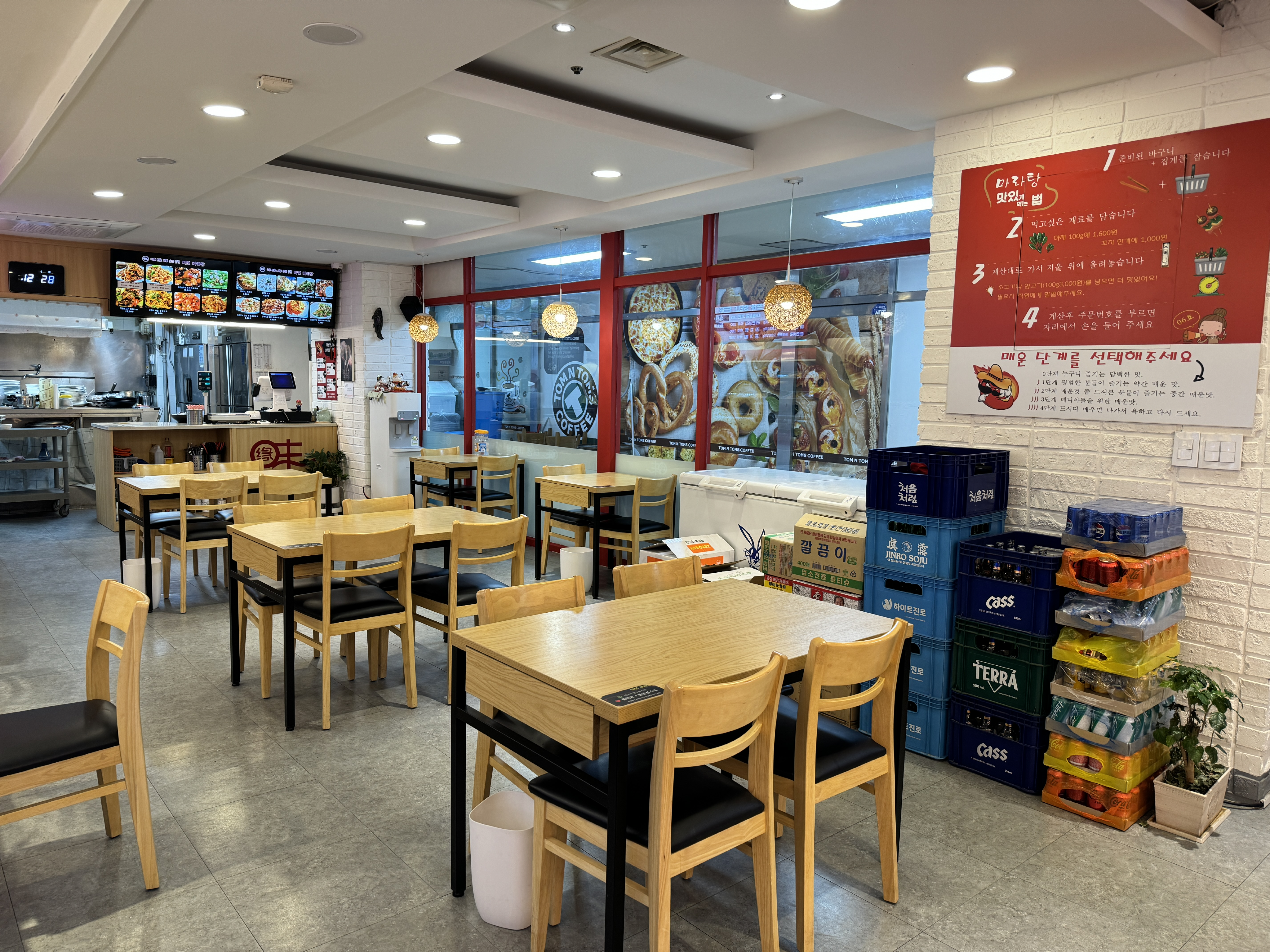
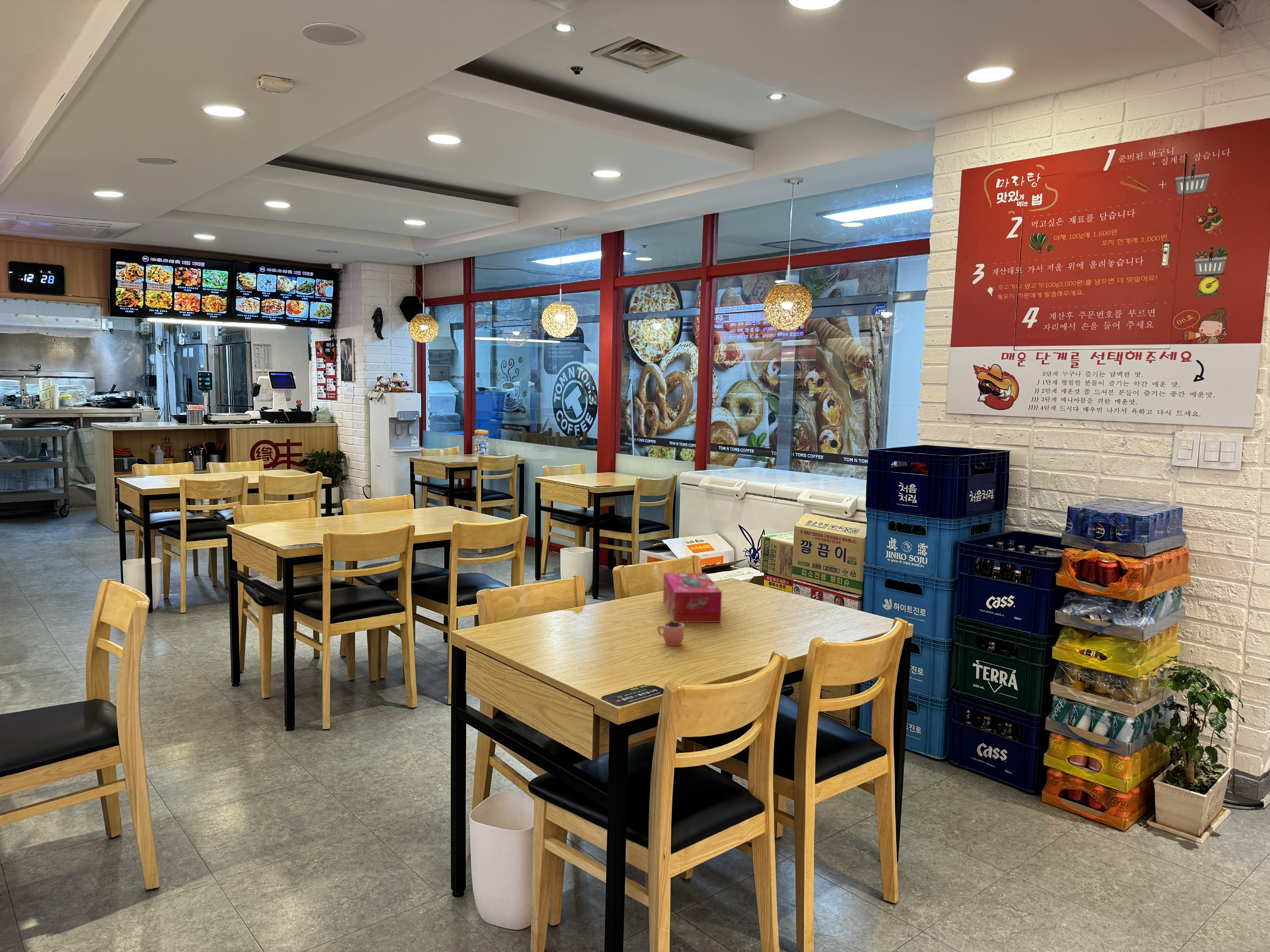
+ cocoa [657,605,684,646]
+ tissue box [663,573,722,623]
